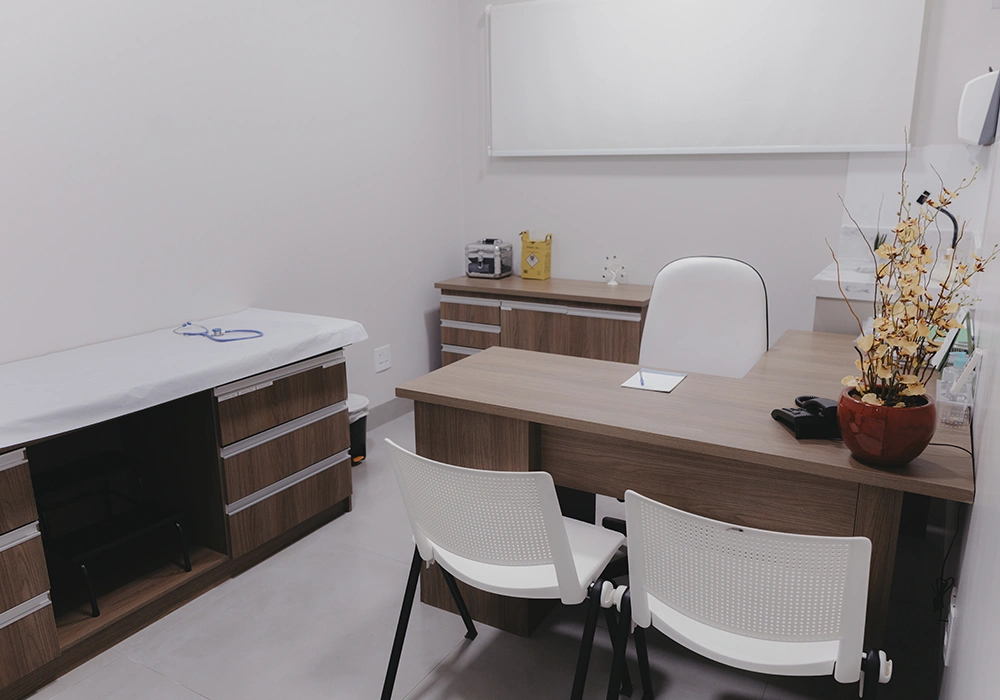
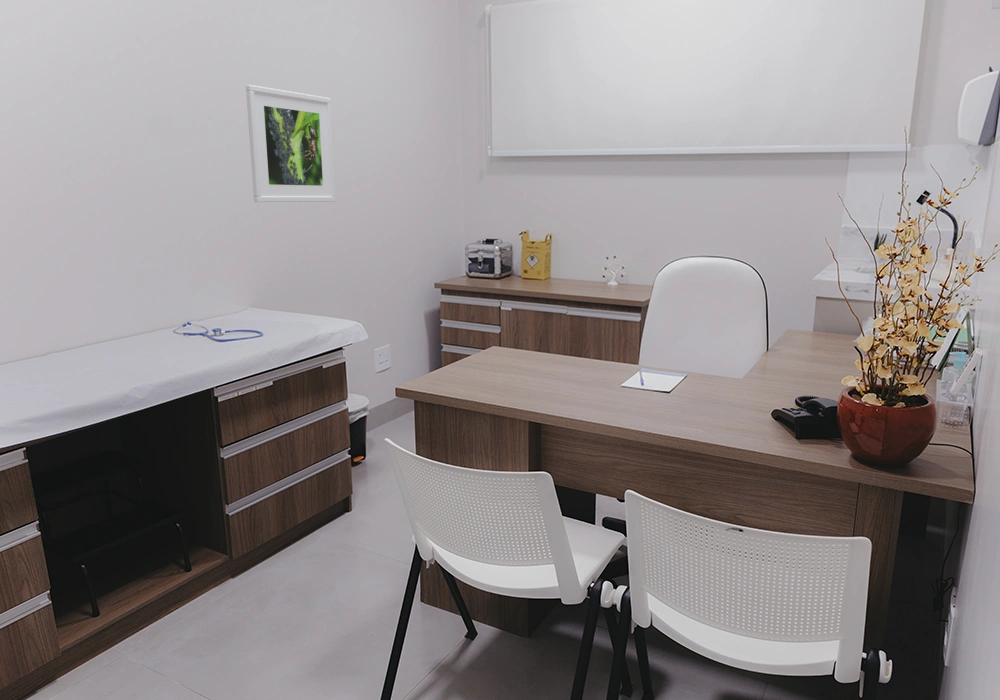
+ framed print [245,84,336,203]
